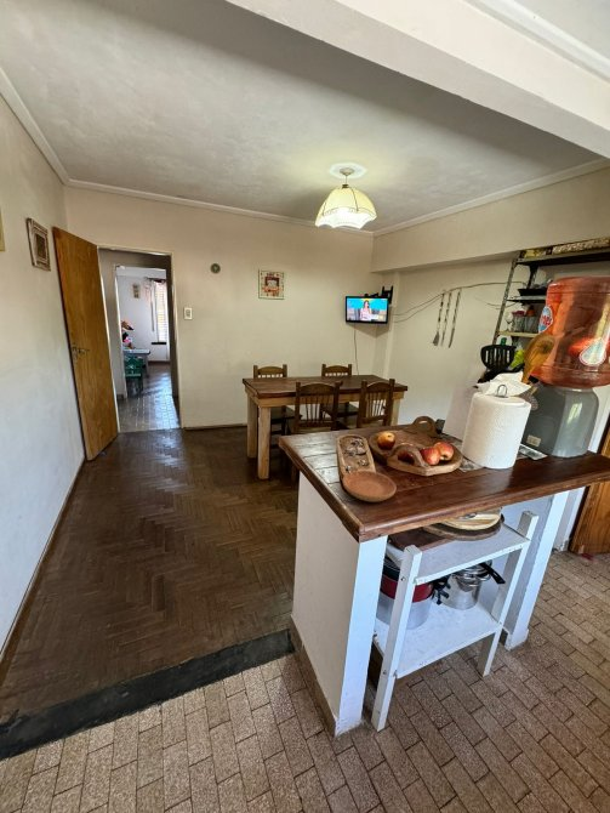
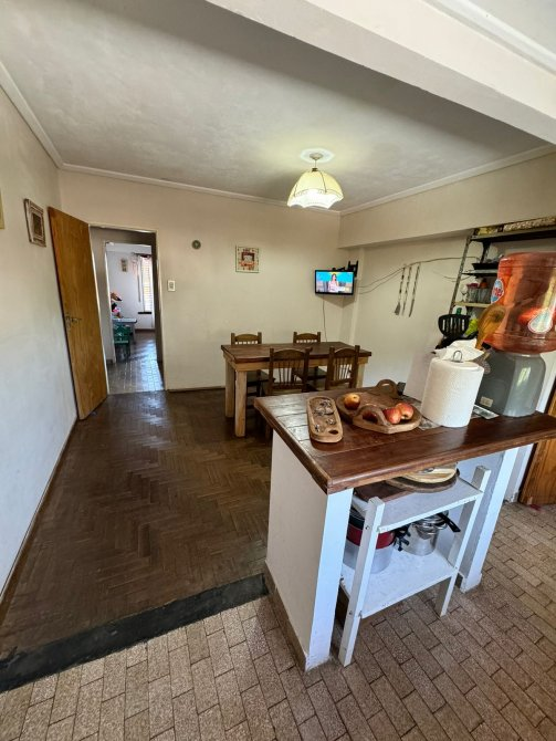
- saucer [342,470,398,504]
